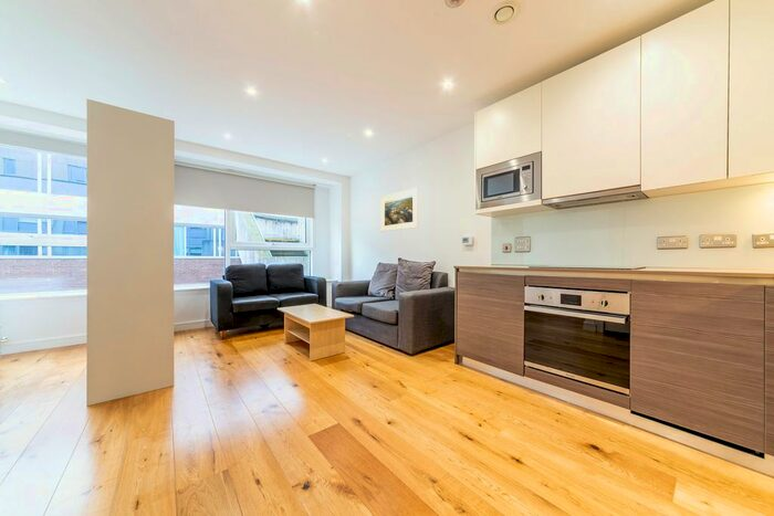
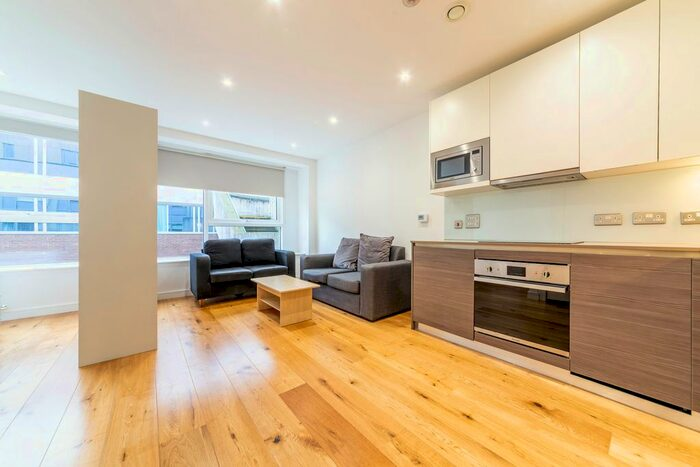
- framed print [380,187,419,233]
